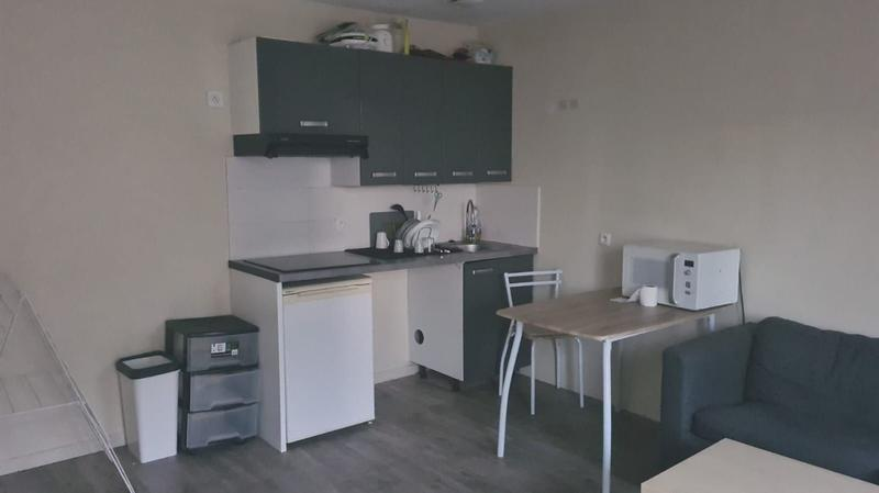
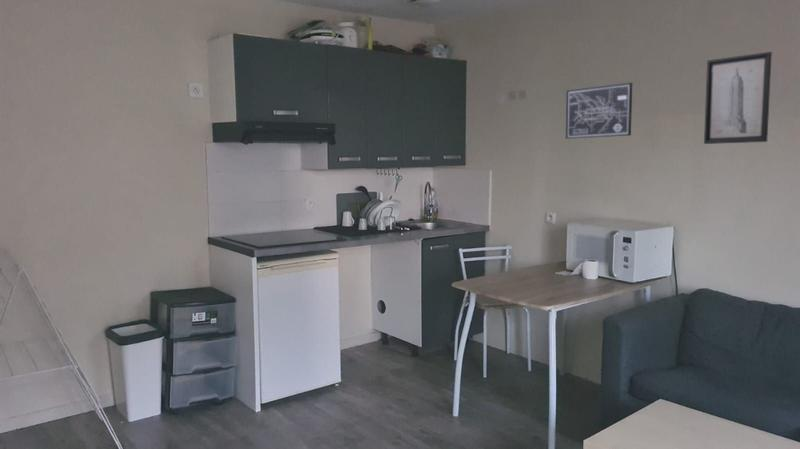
+ wall art [703,51,773,145]
+ wall art [565,82,633,140]
